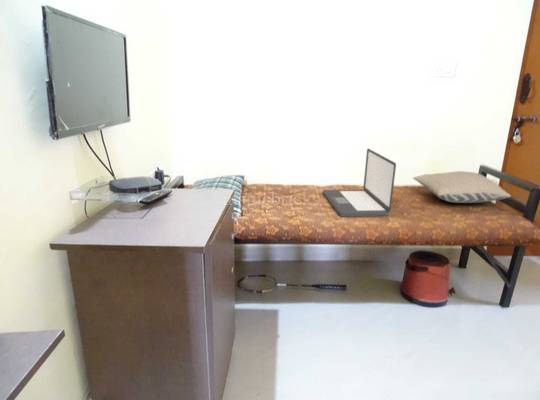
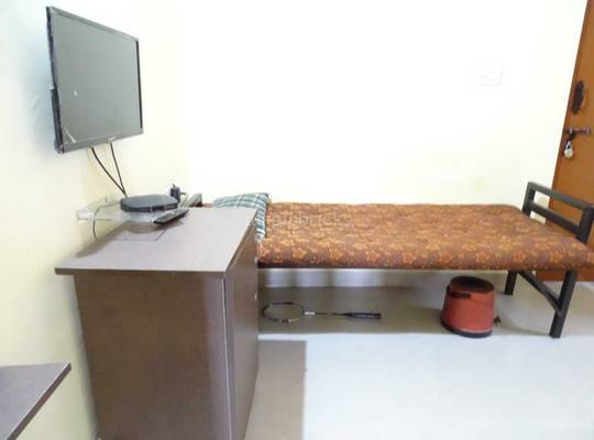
- laptop [322,148,397,218]
- pillow [412,170,511,204]
